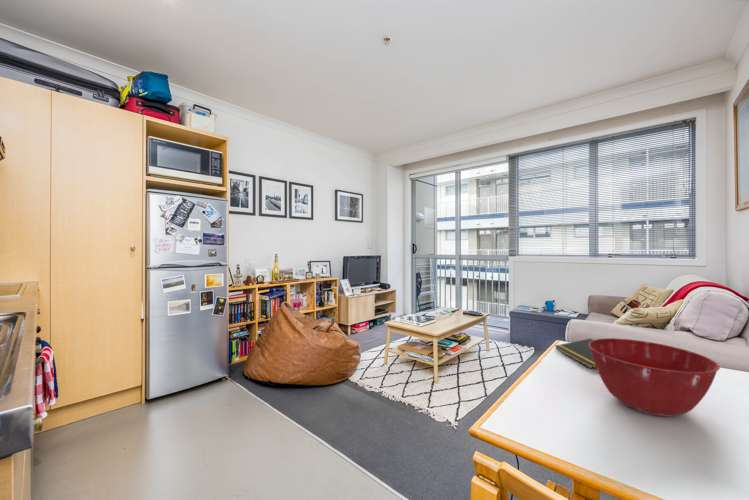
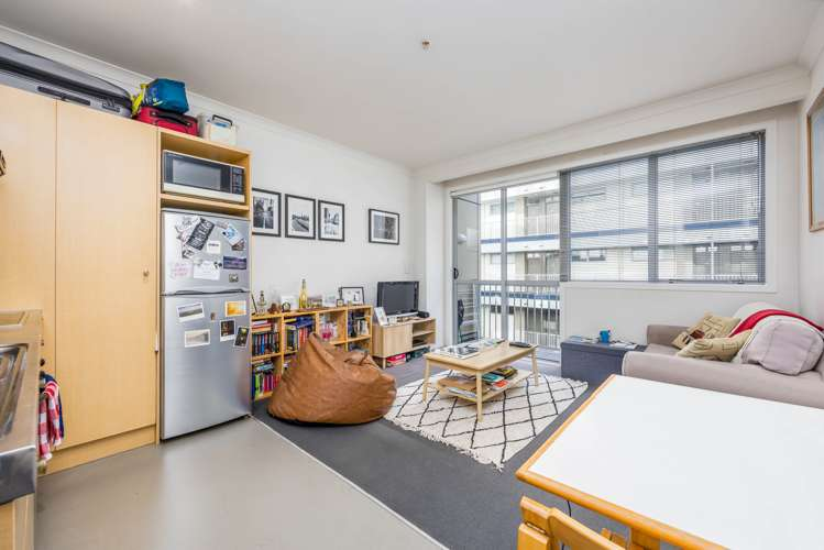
- notepad [554,338,596,369]
- mixing bowl [588,337,721,417]
